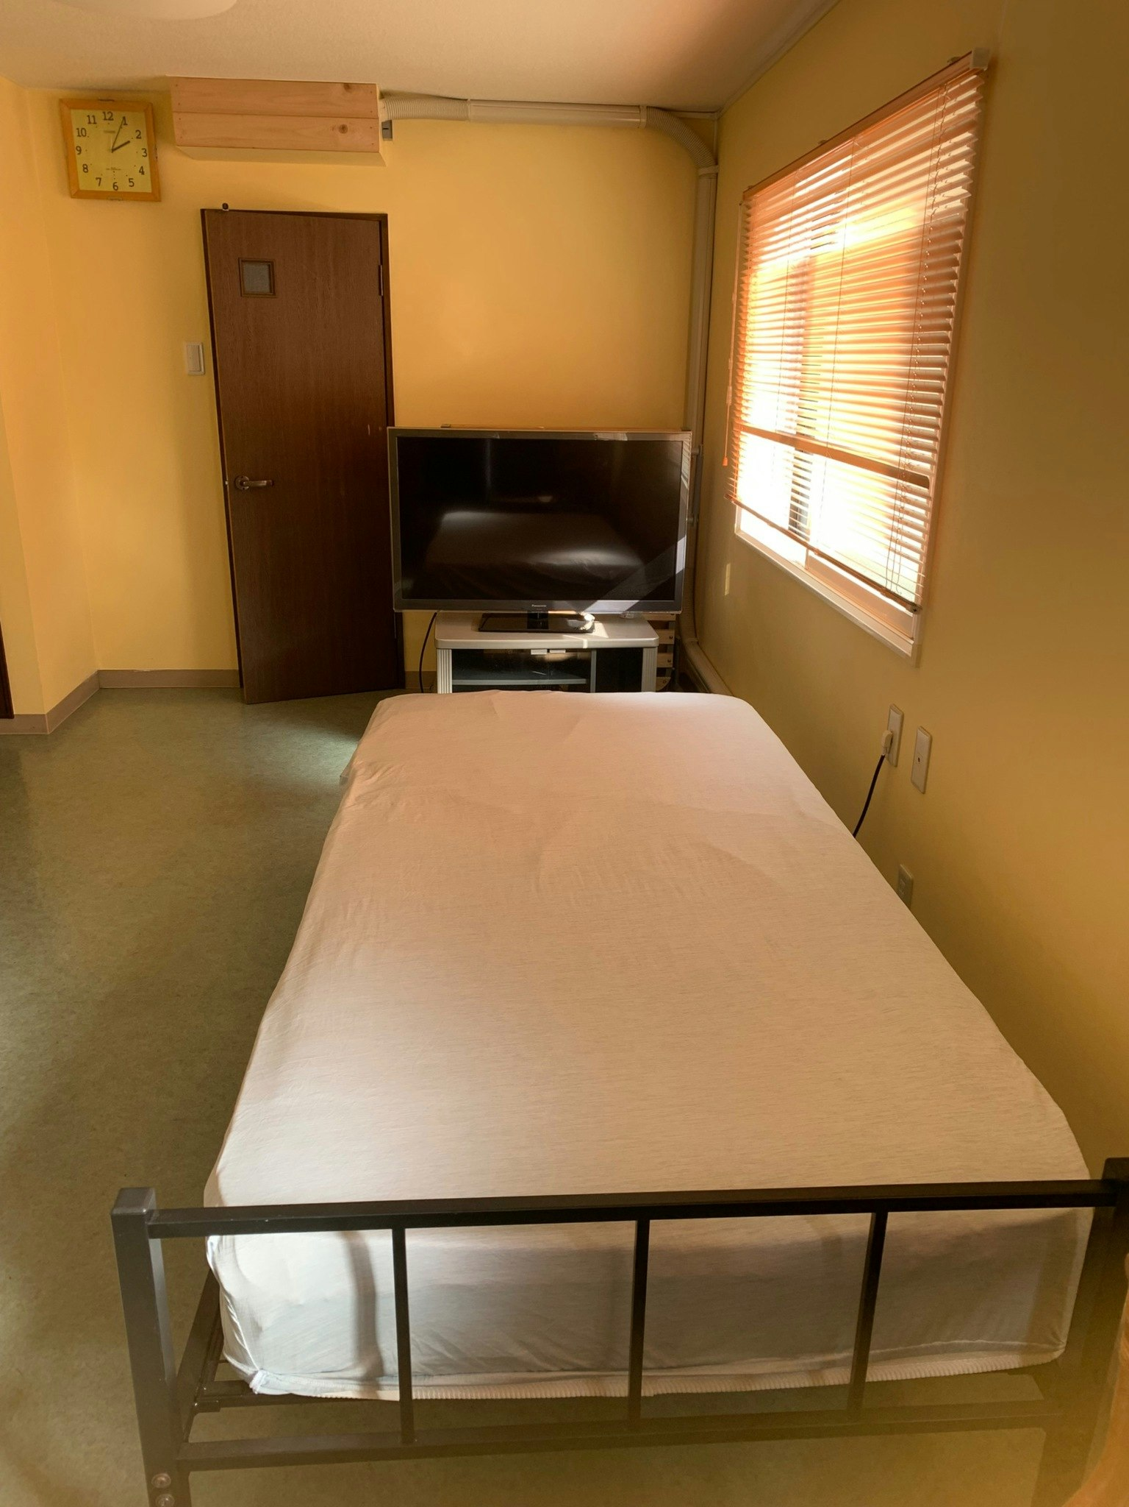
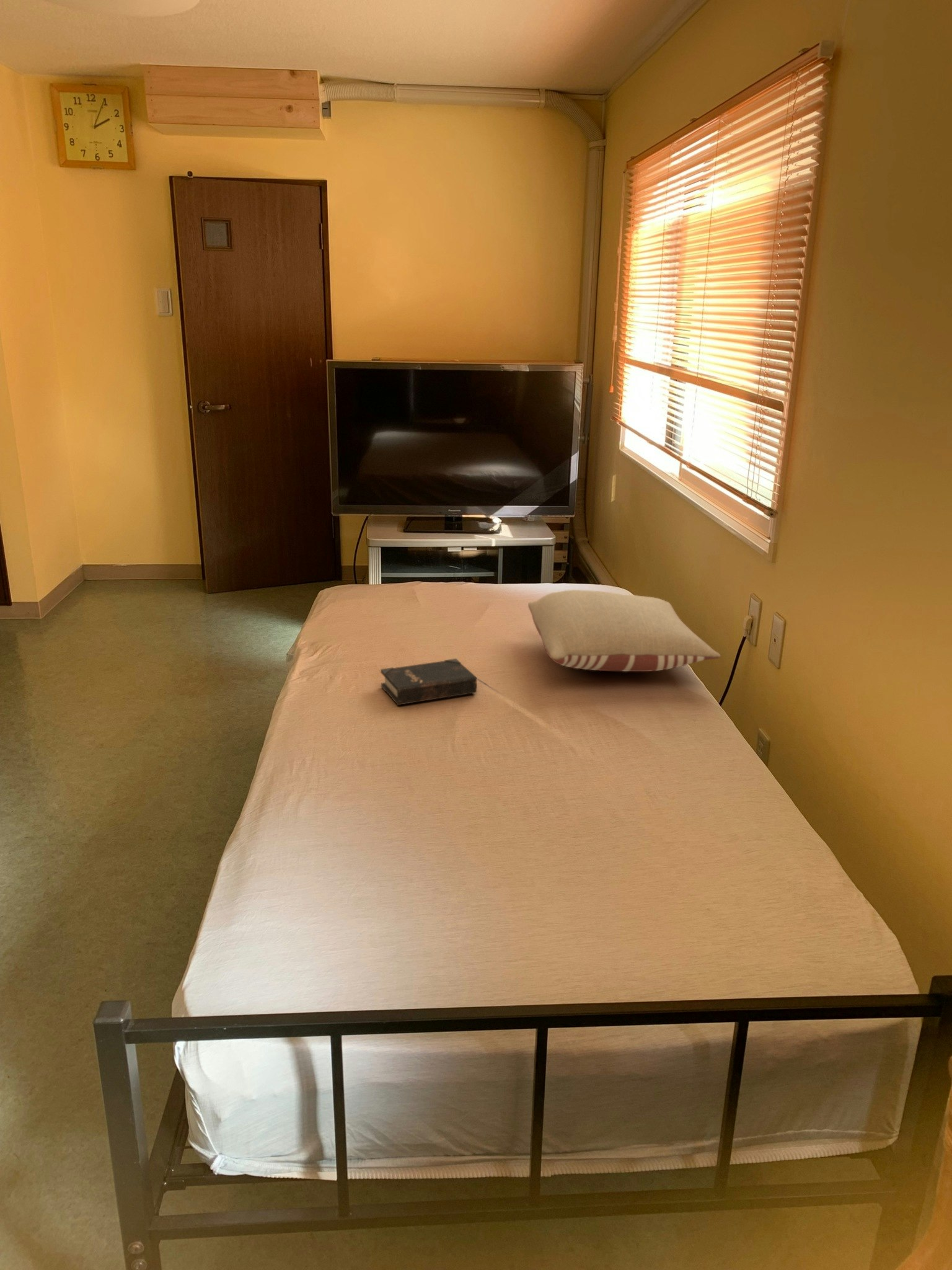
+ pillow [527,589,721,672]
+ hardback book [380,658,478,706]
